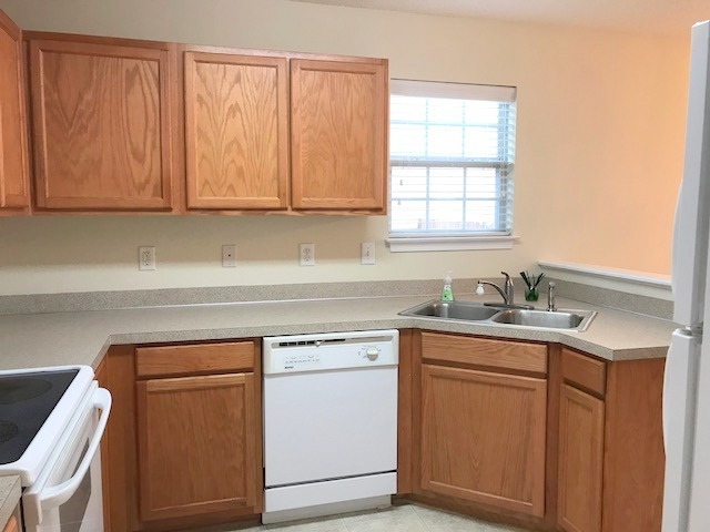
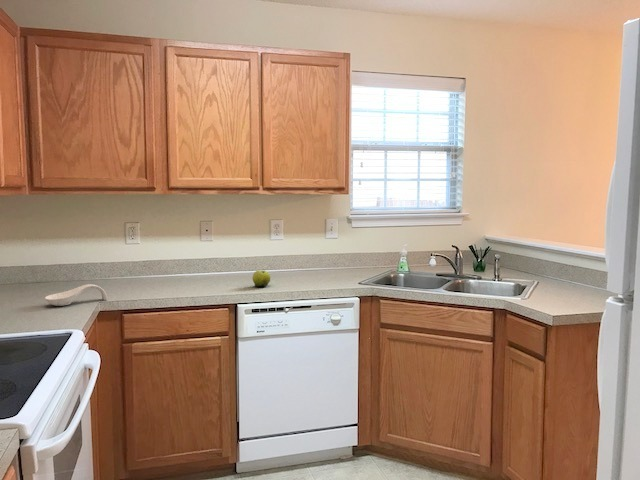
+ fruit [252,269,271,287]
+ spoon rest [44,283,108,307]
